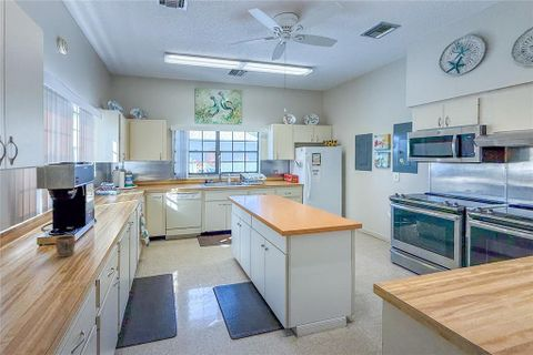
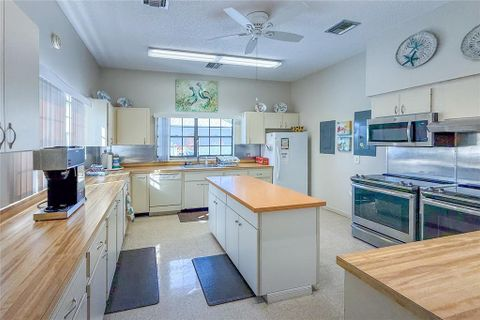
- mug [54,234,77,257]
